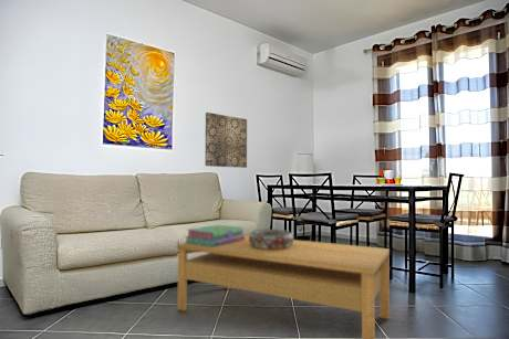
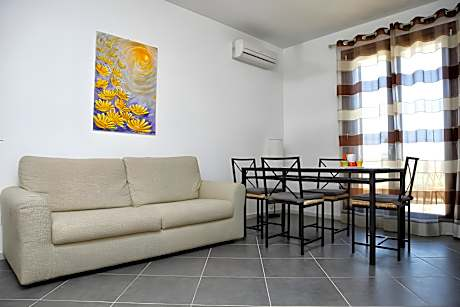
- stack of books [184,223,246,246]
- decorative bowl [249,229,295,250]
- wall art [204,112,248,169]
- coffee table [176,234,391,339]
